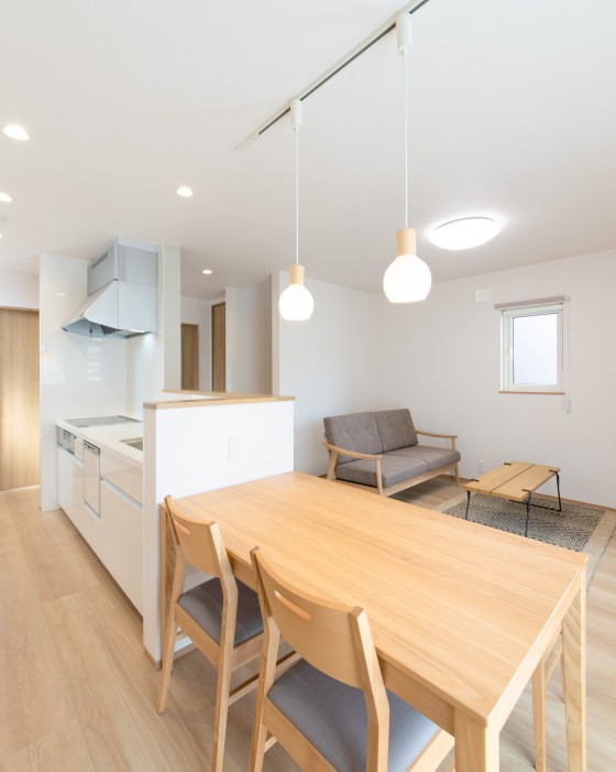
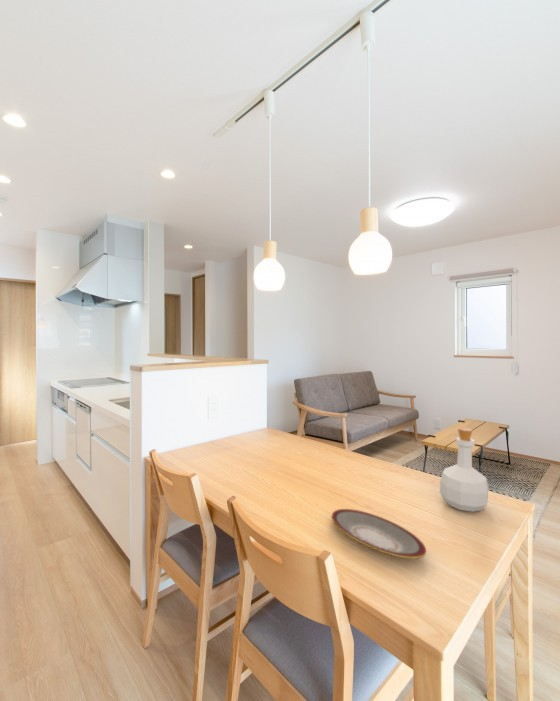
+ bottle [439,426,489,513]
+ plate [331,508,427,560]
